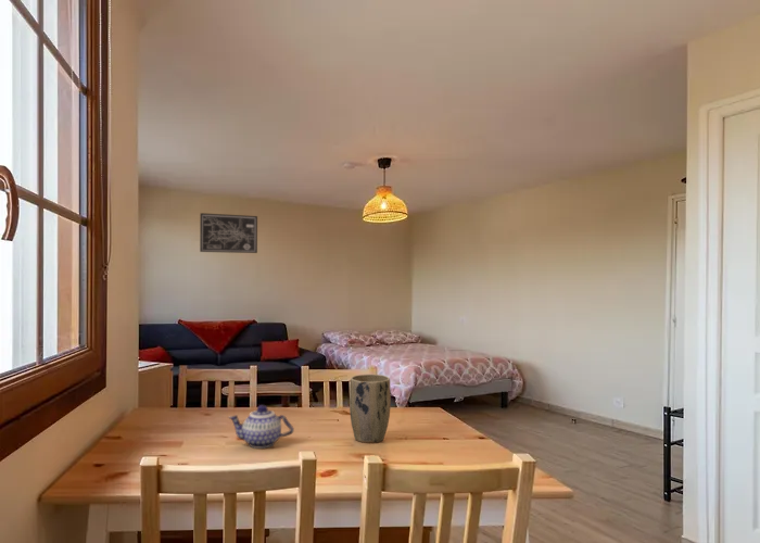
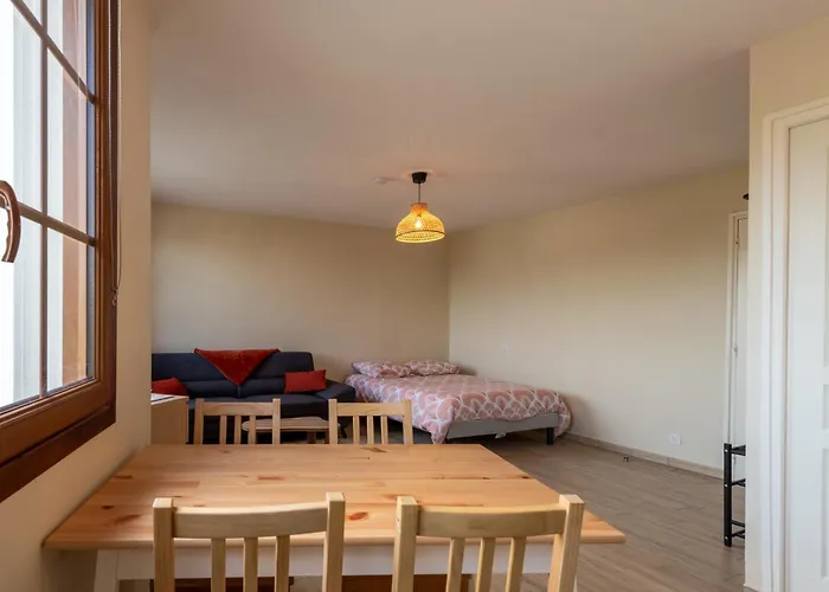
- wall art [199,212,258,254]
- teapot [227,404,295,450]
- plant pot [349,374,392,444]
